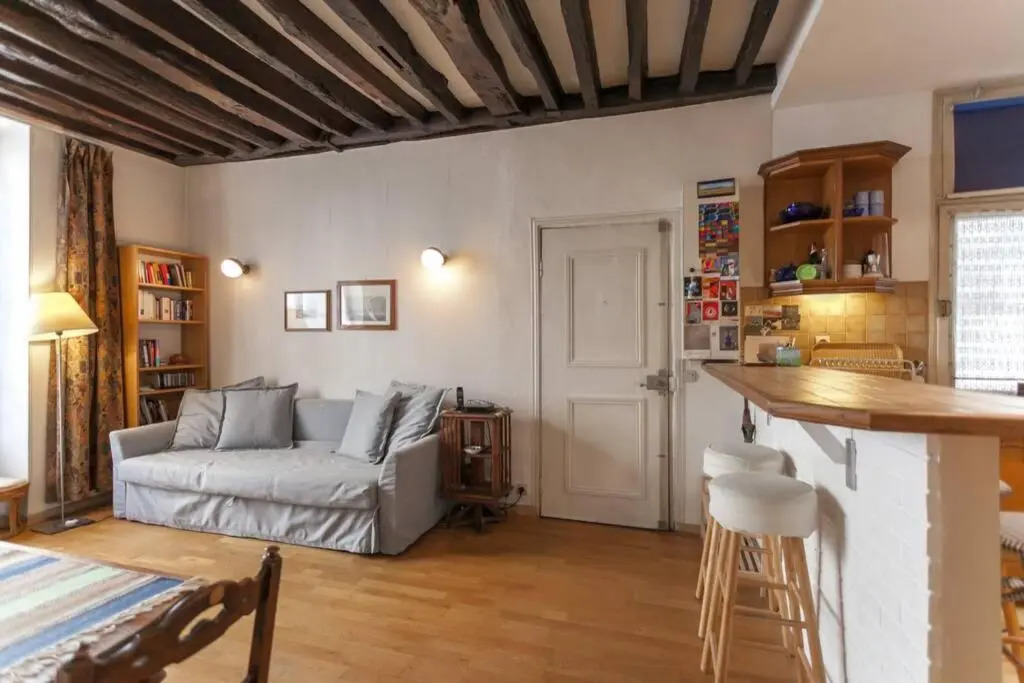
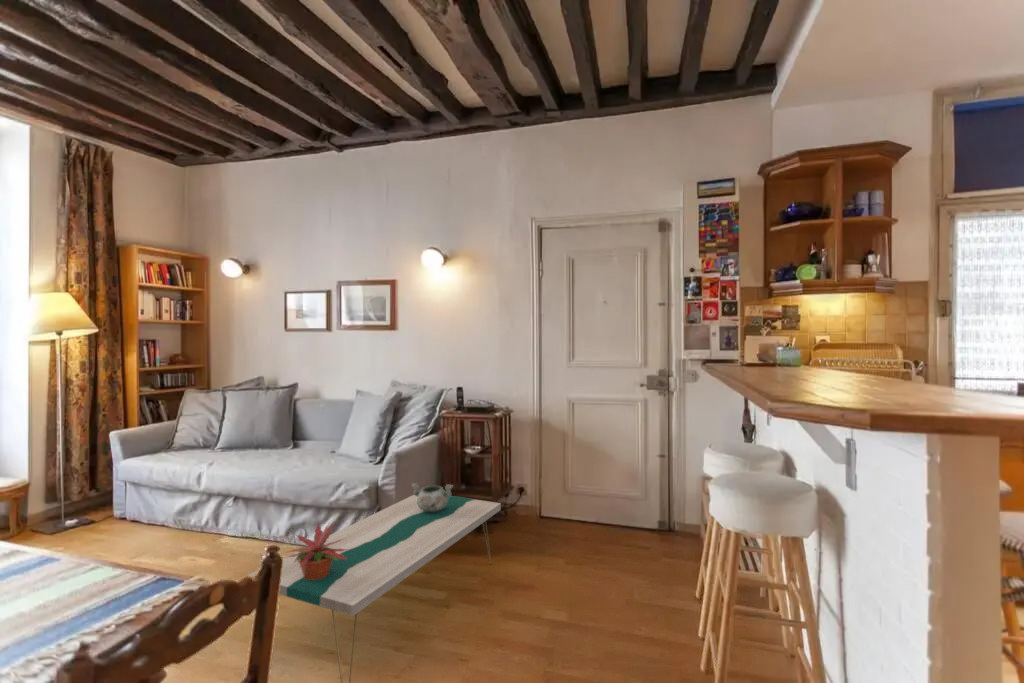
+ potted plant [284,521,348,580]
+ coffee table [246,494,502,683]
+ decorative bowl [410,482,454,512]
